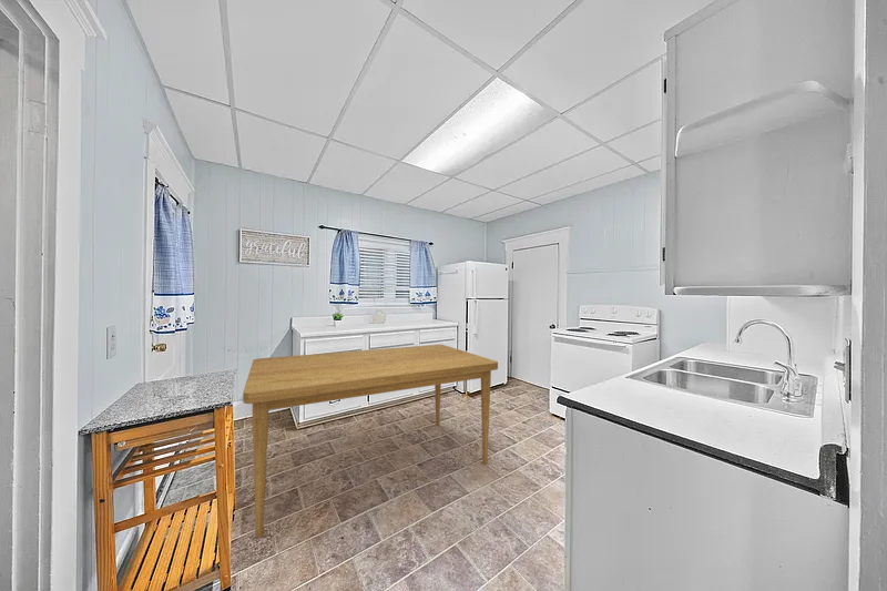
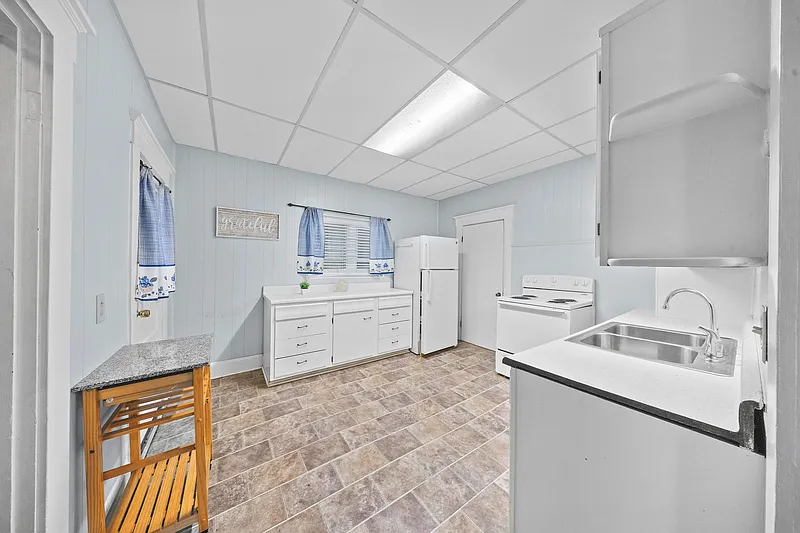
- dining table [242,344,499,539]
